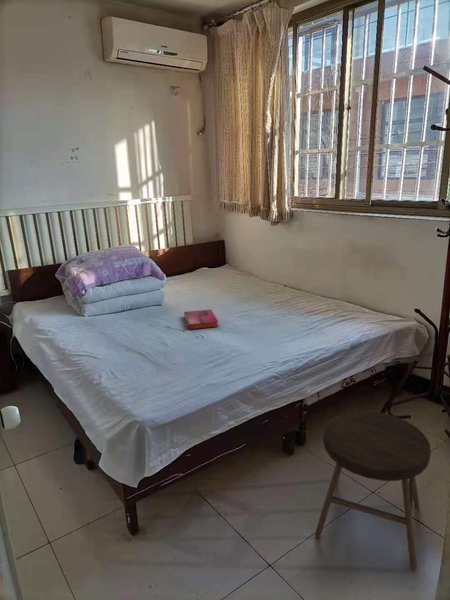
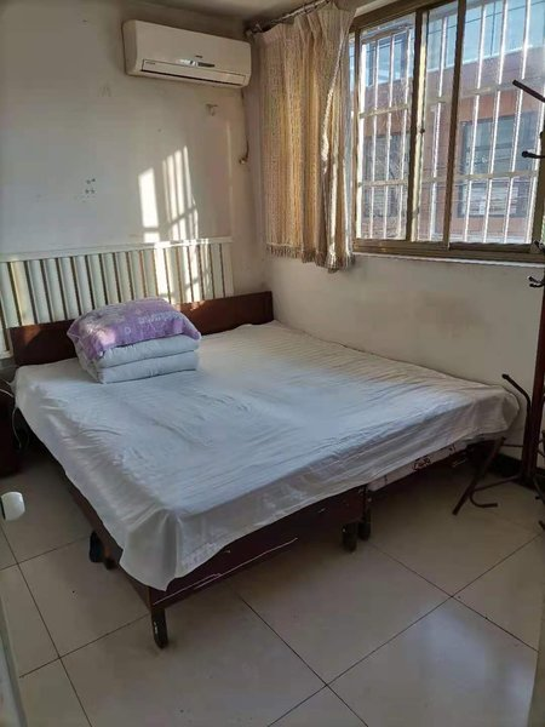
- hardback book [183,308,219,330]
- stool [314,410,432,571]
